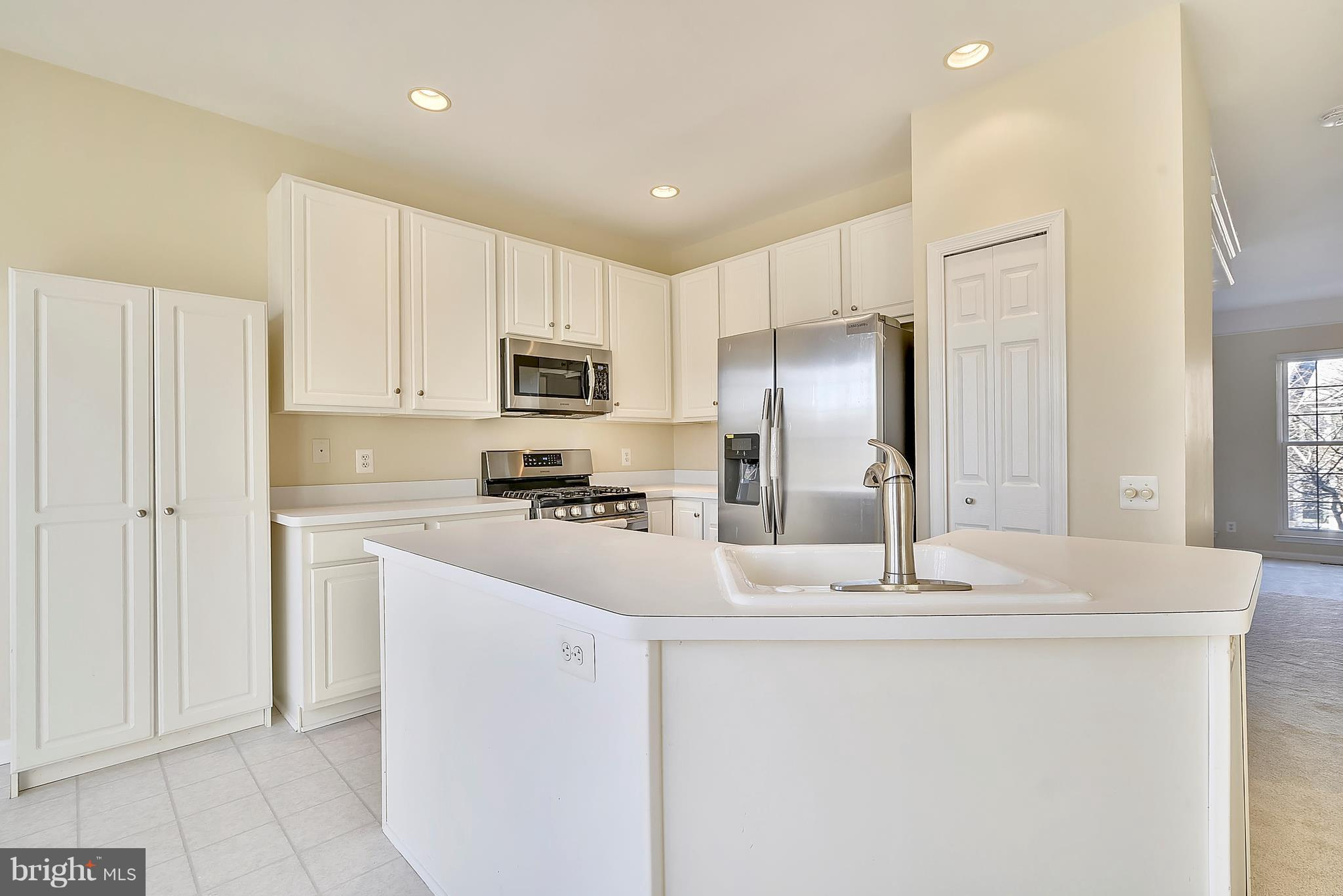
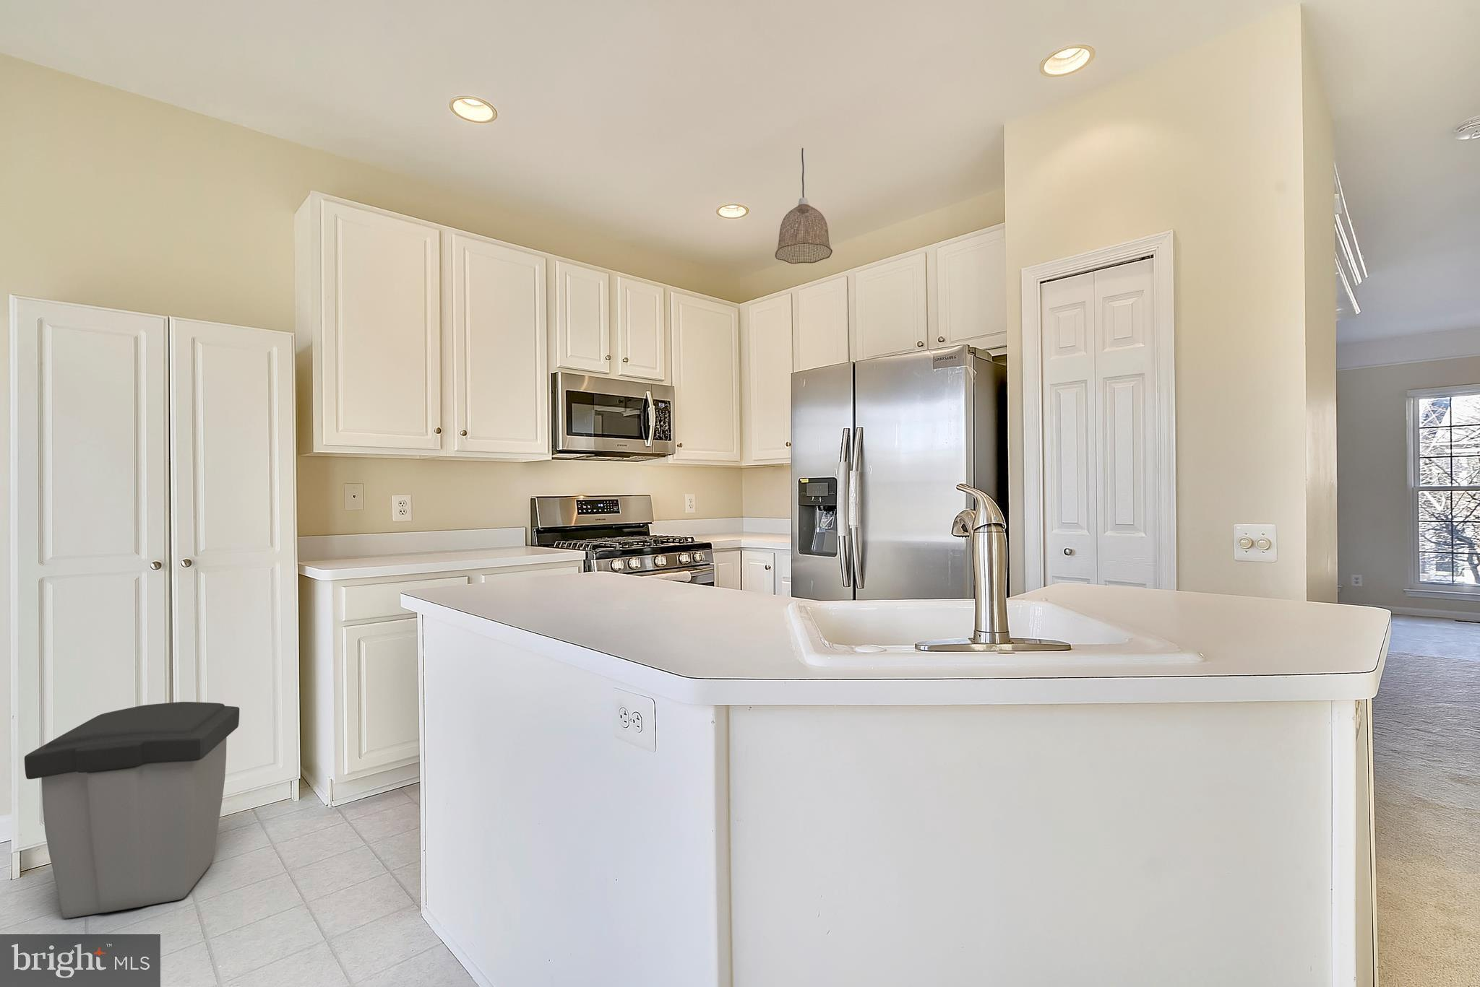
+ trash can [24,701,240,919]
+ pendant lamp [775,148,833,264]
